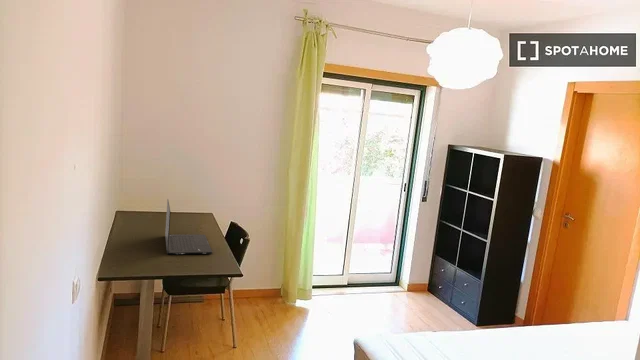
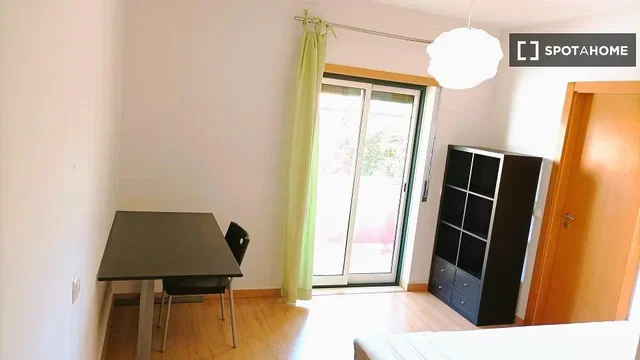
- laptop [164,198,213,256]
